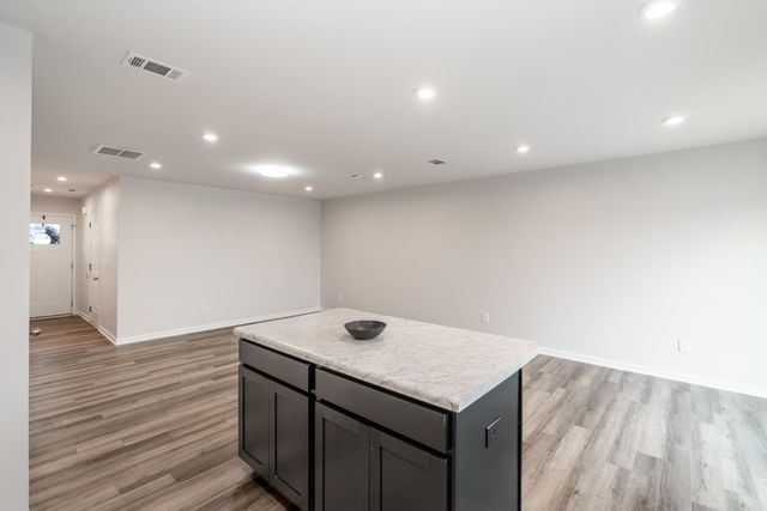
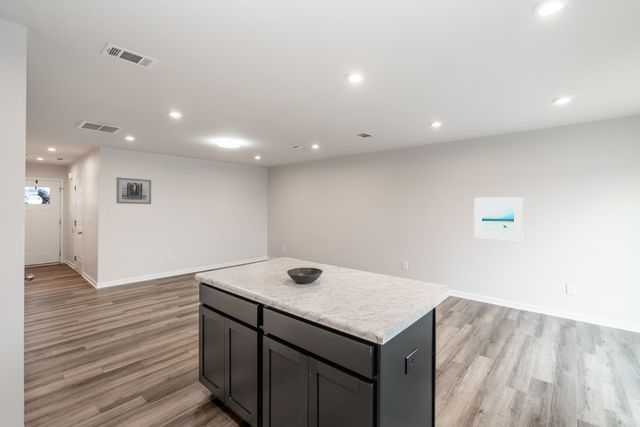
+ wall art [115,176,152,205]
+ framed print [473,196,524,242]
